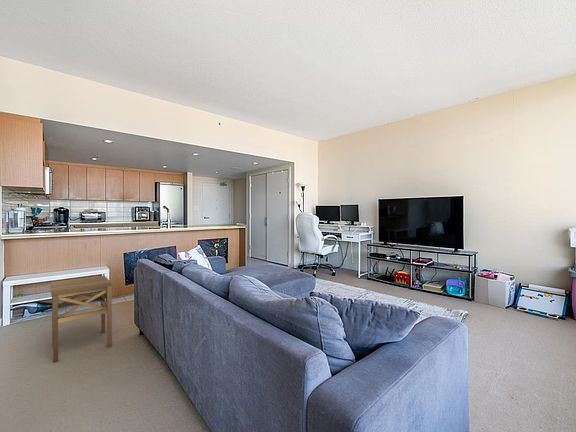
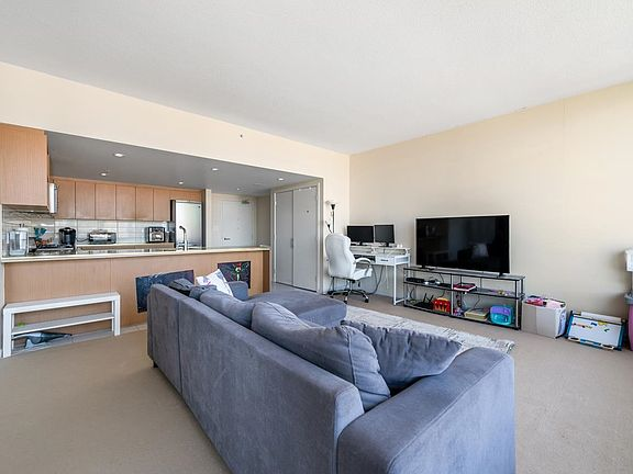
- side table [50,275,113,363]
